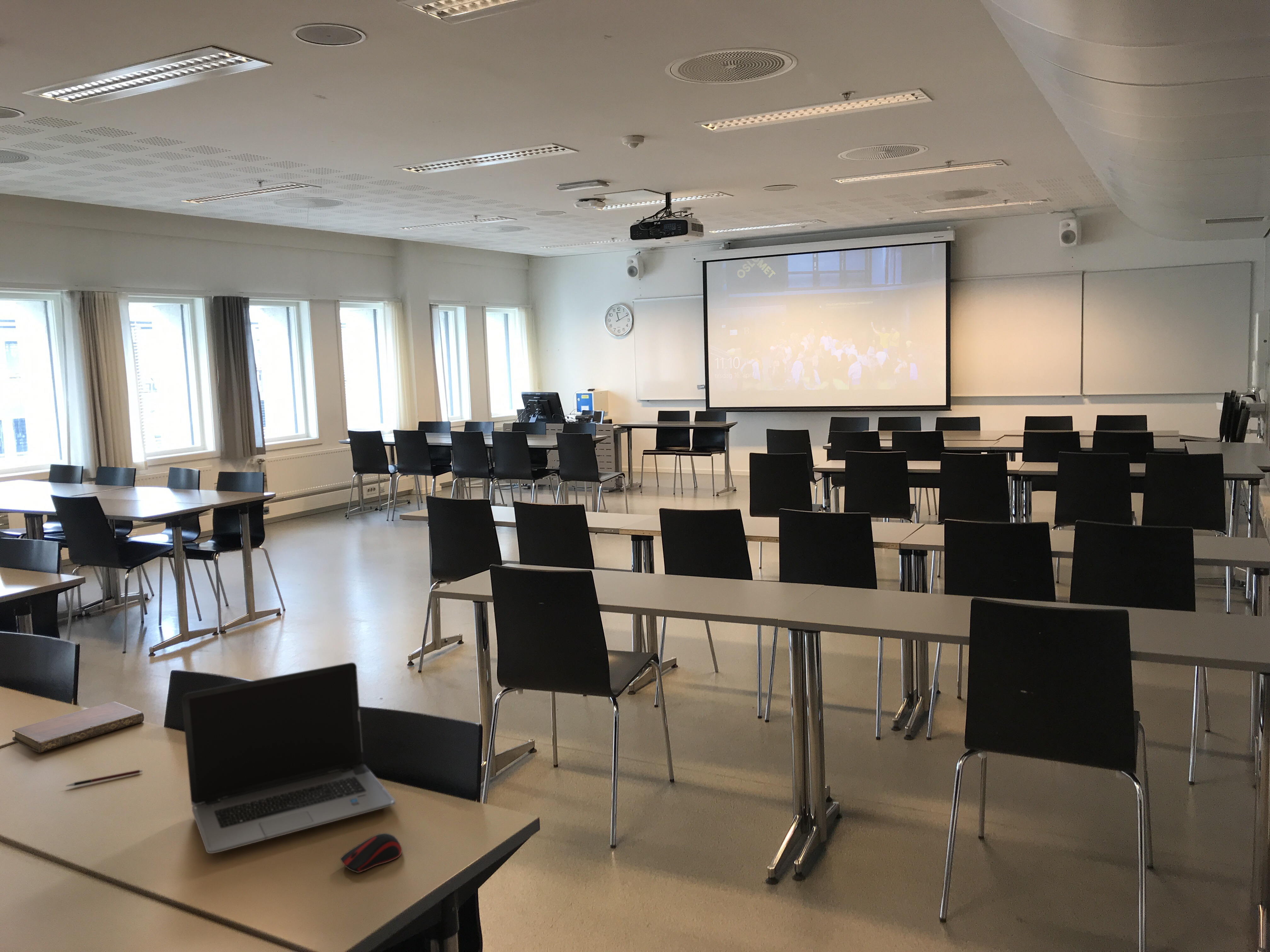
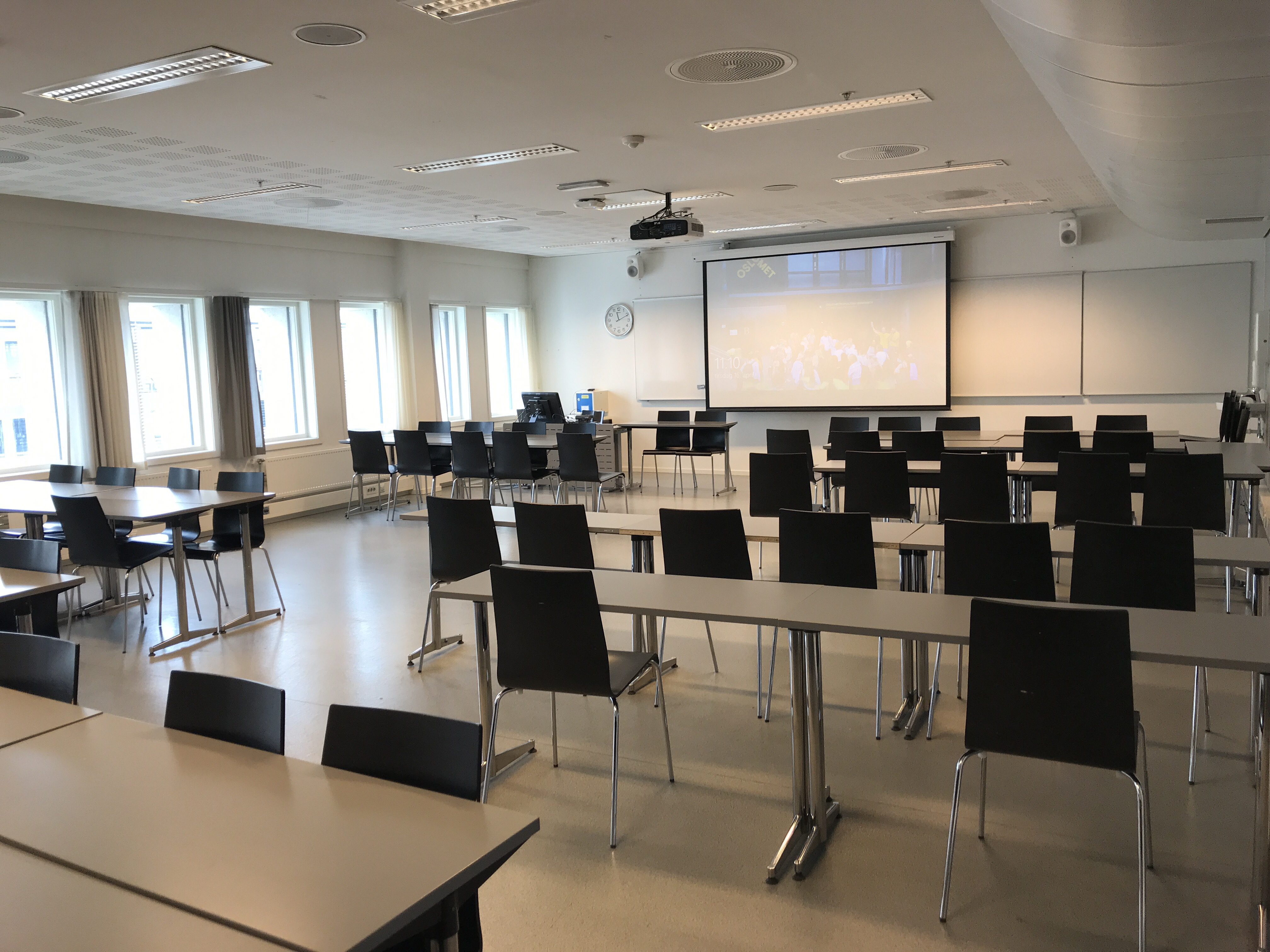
- notebook [12,701,144,753]
- computer mouse [340,833,402,873]
- pen [65,769,143,787]
- laptop computer [182,662,396,854]
